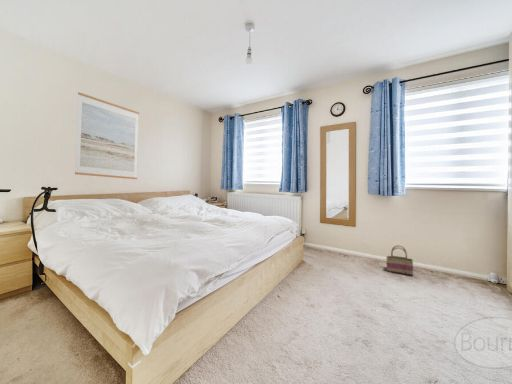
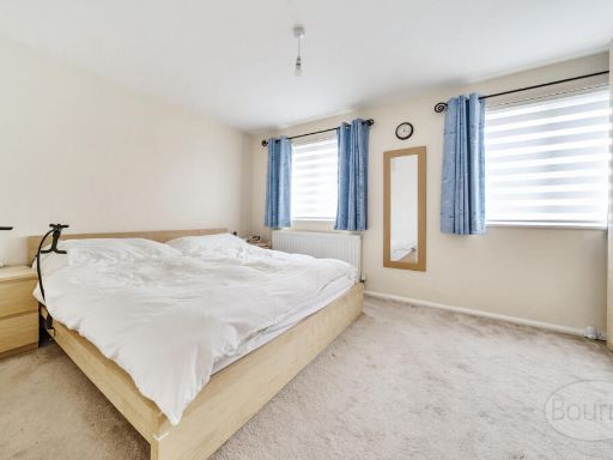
- basket [385,244,414,276]
- wall art [74,91,140,180]
